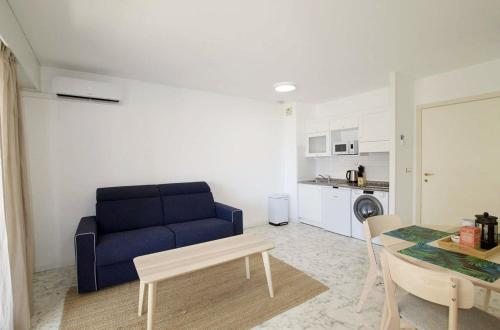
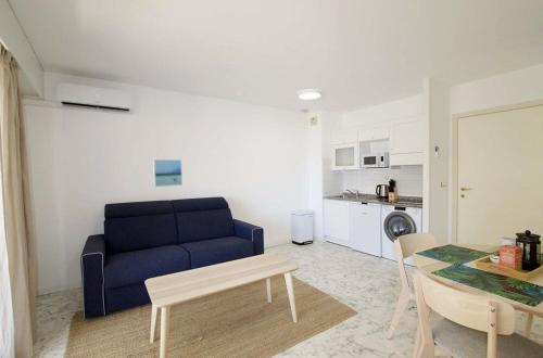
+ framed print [152,158,184,188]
